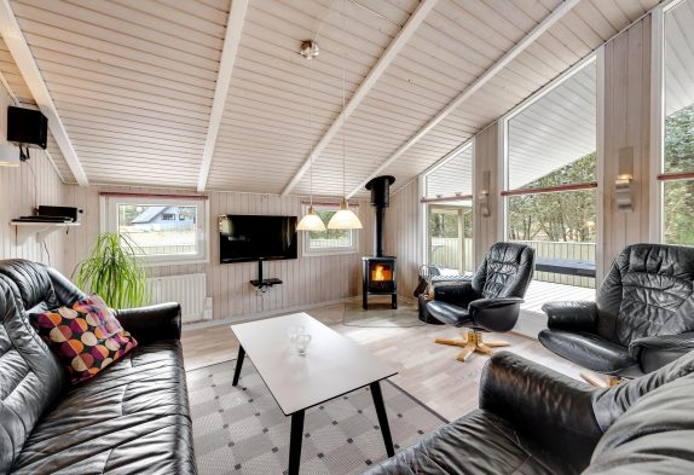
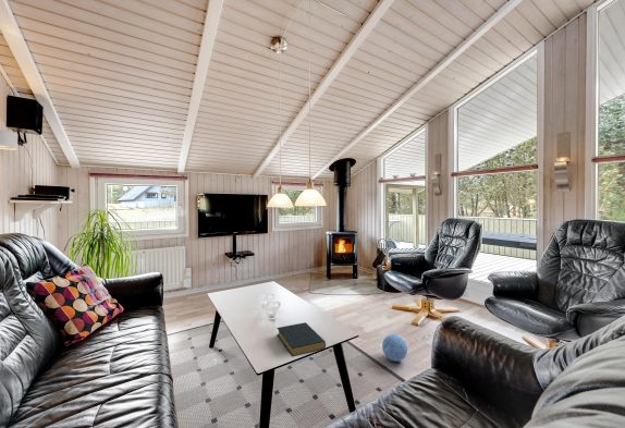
+ ball [381,333,408,363]
+ hardback book [275,321,327,357]
